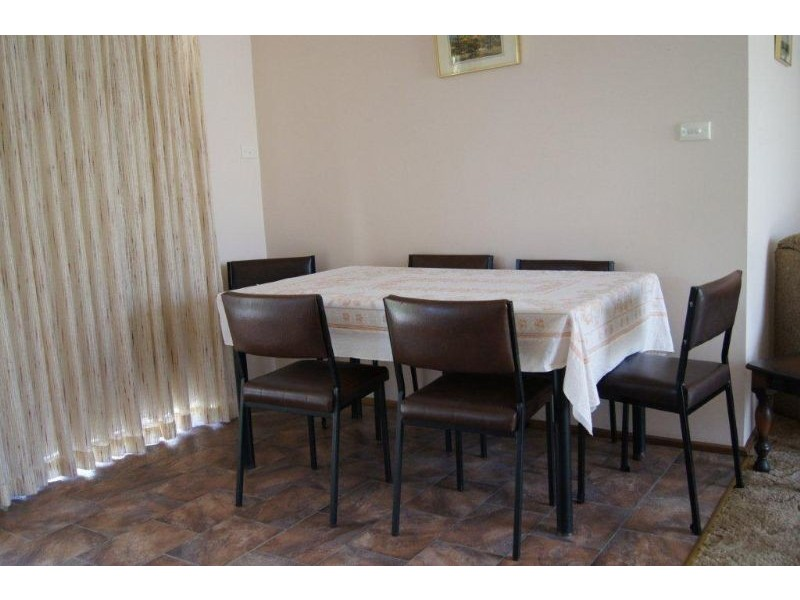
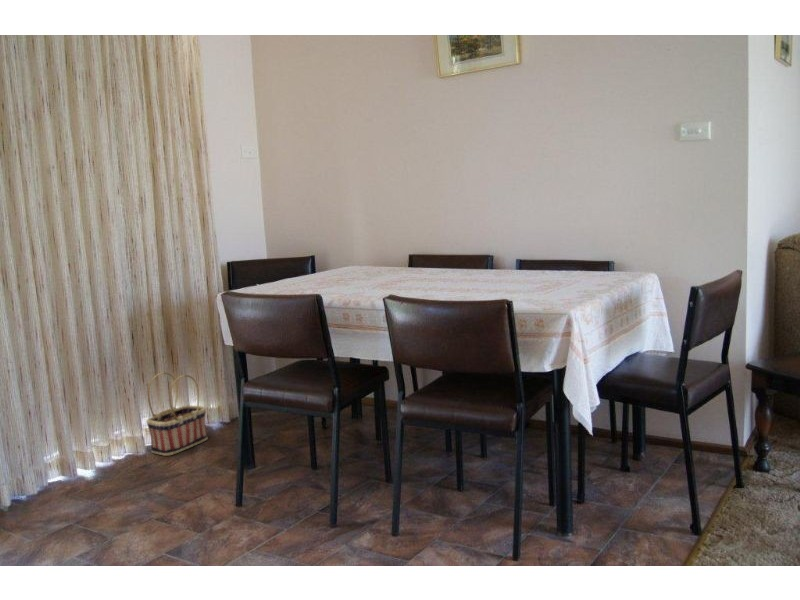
+ basket [145,371,209,457]
